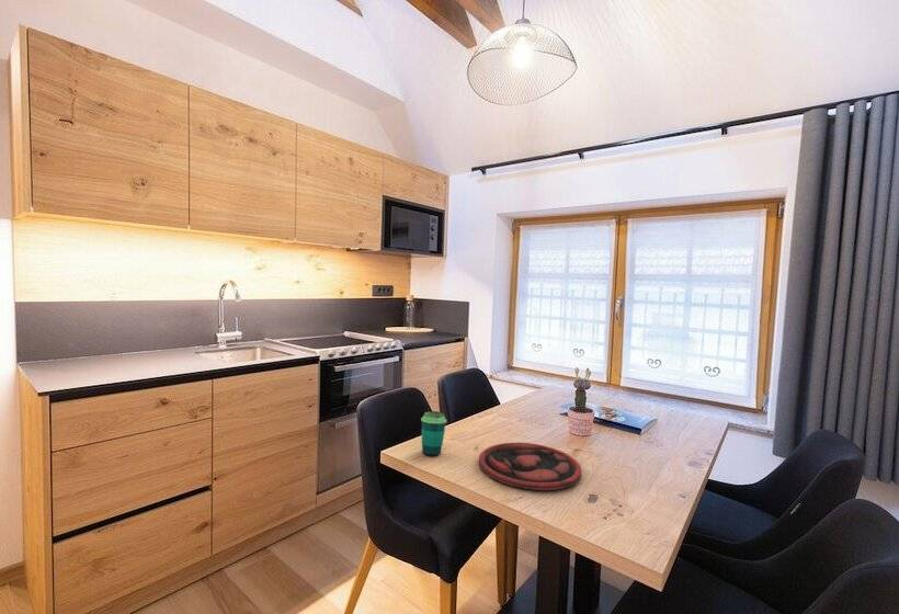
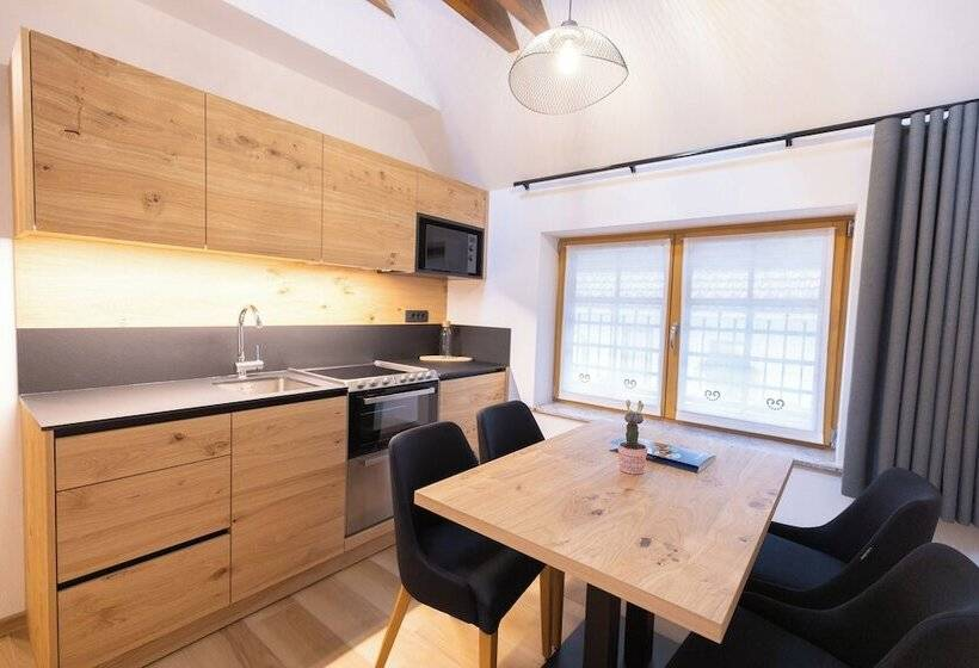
- cup [420,410,447,457]
- plate [478,442,582,491]
